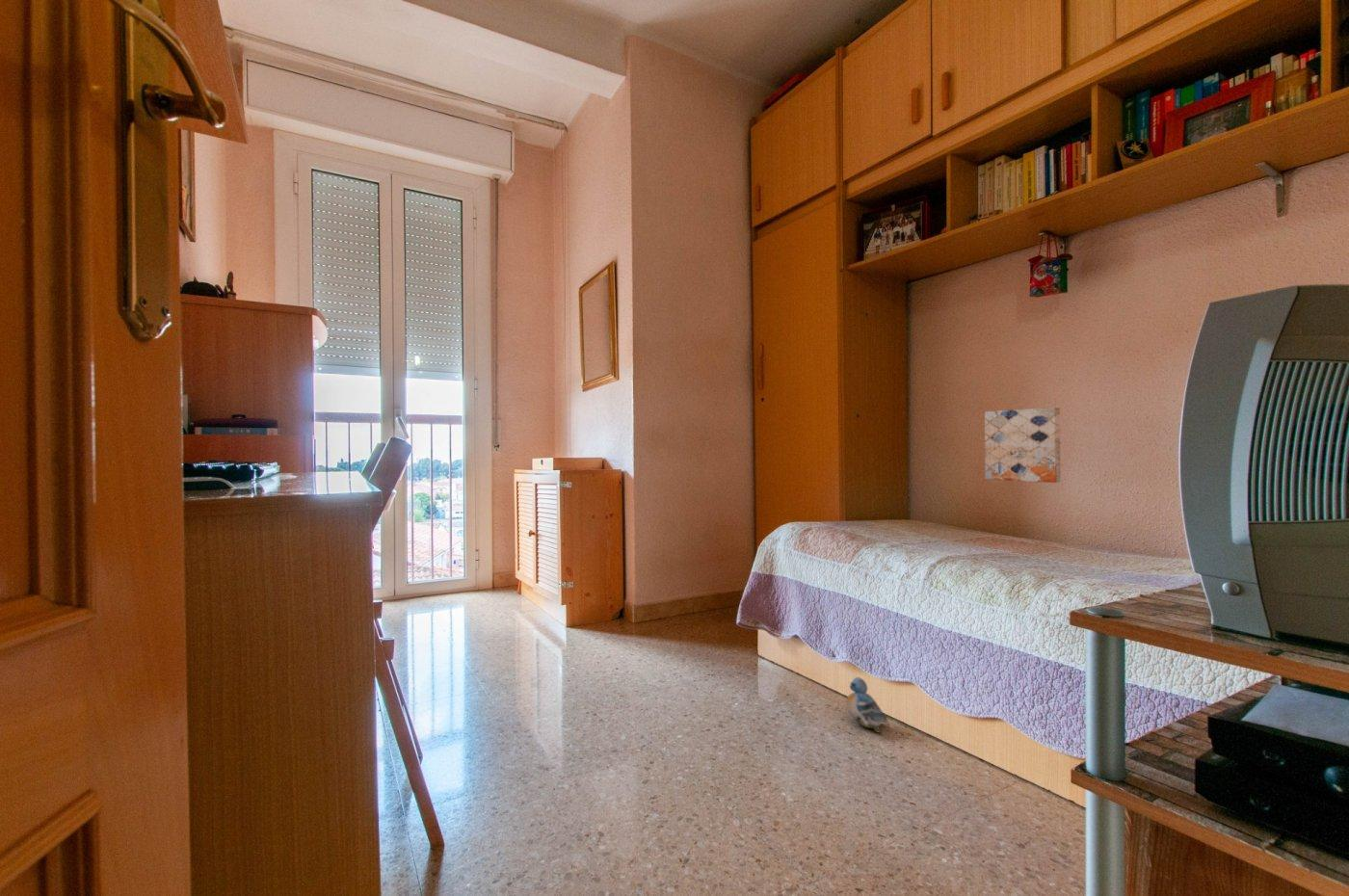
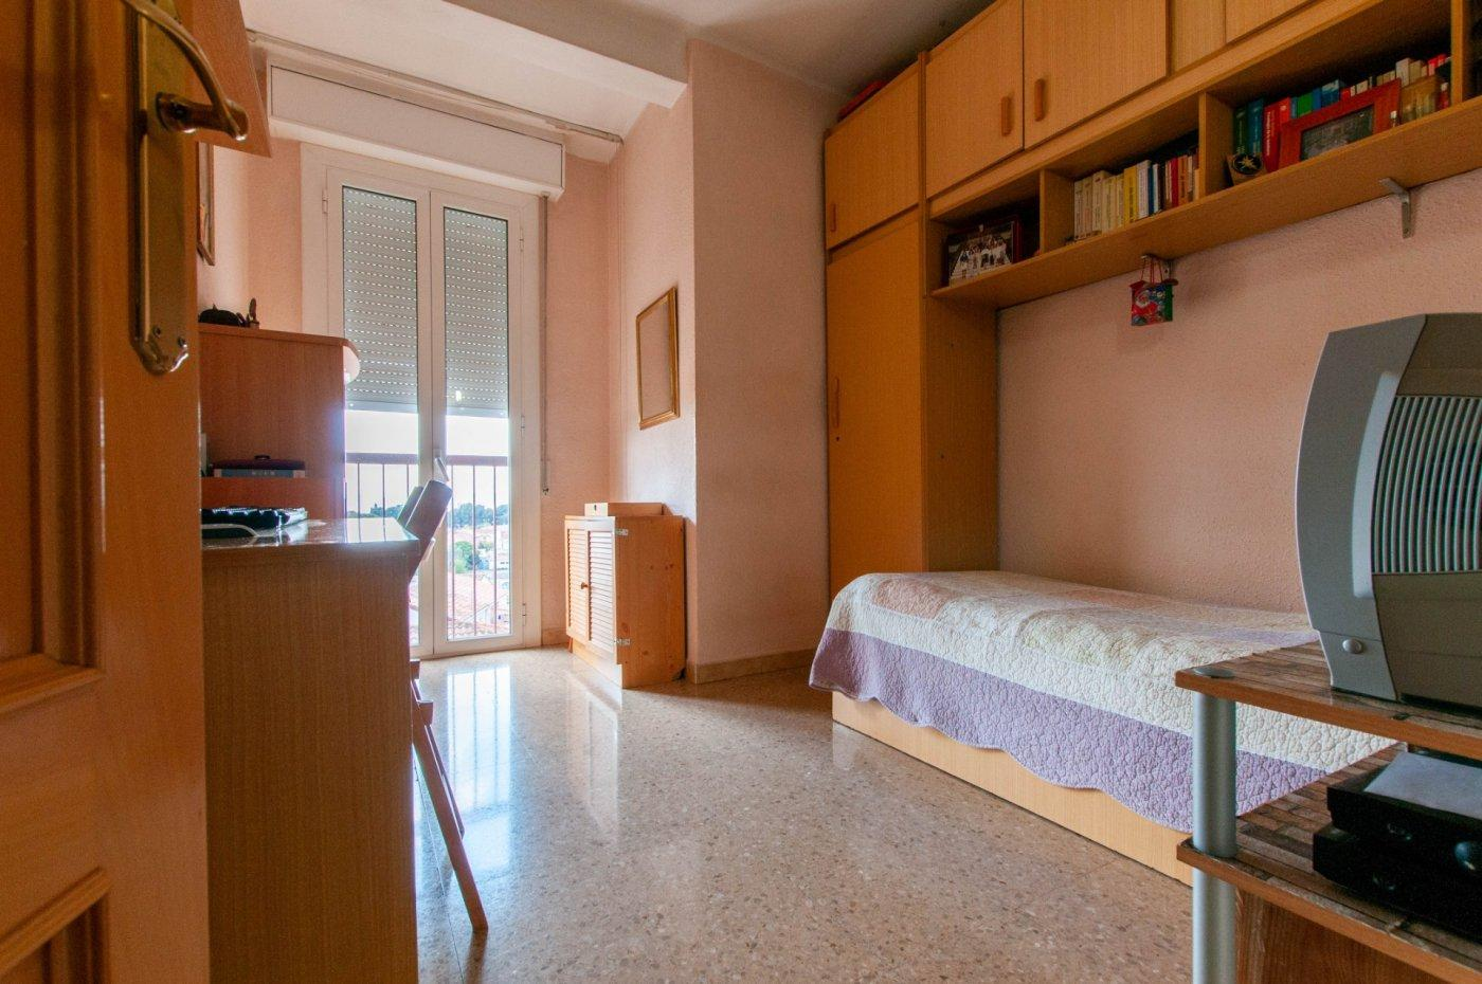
- wall art [984,407,1061,484]
- plush toy [845,676,890,735]
